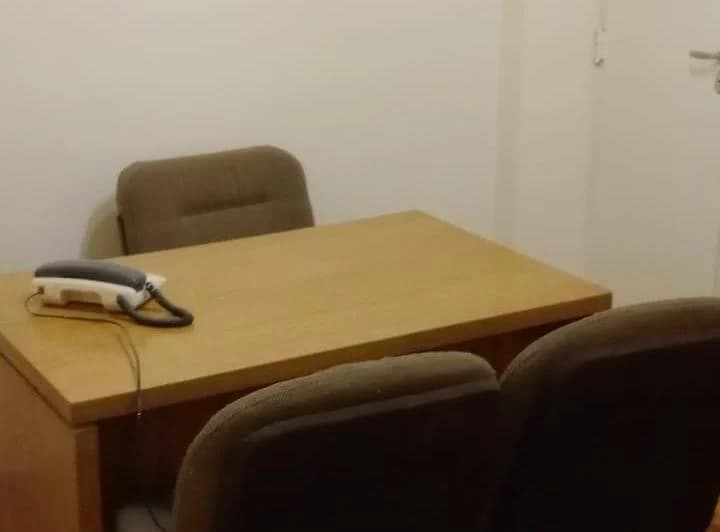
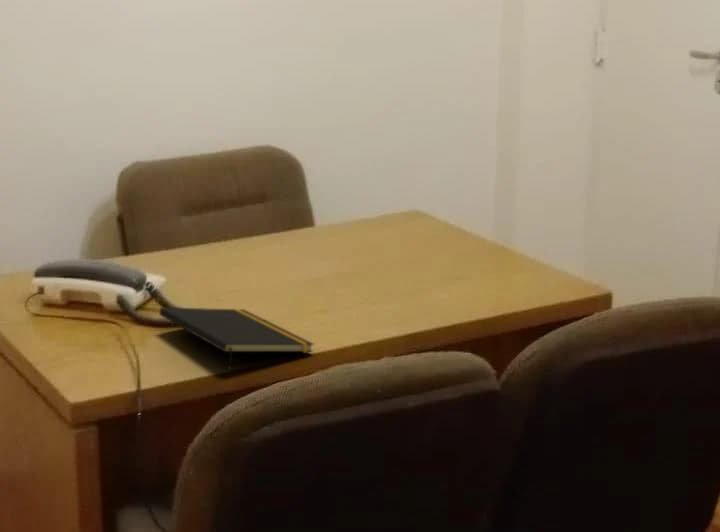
+ notepad [158,307,315,374]
